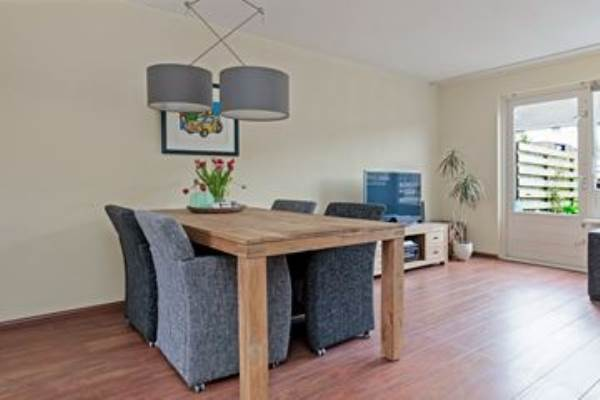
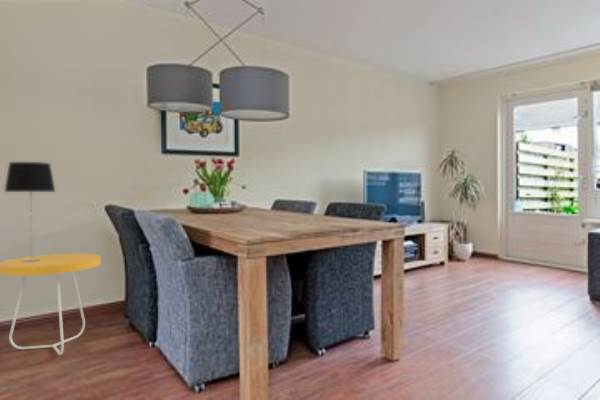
+ side table [0,252,102,356]
+ table lamp [3,161,57,262]
